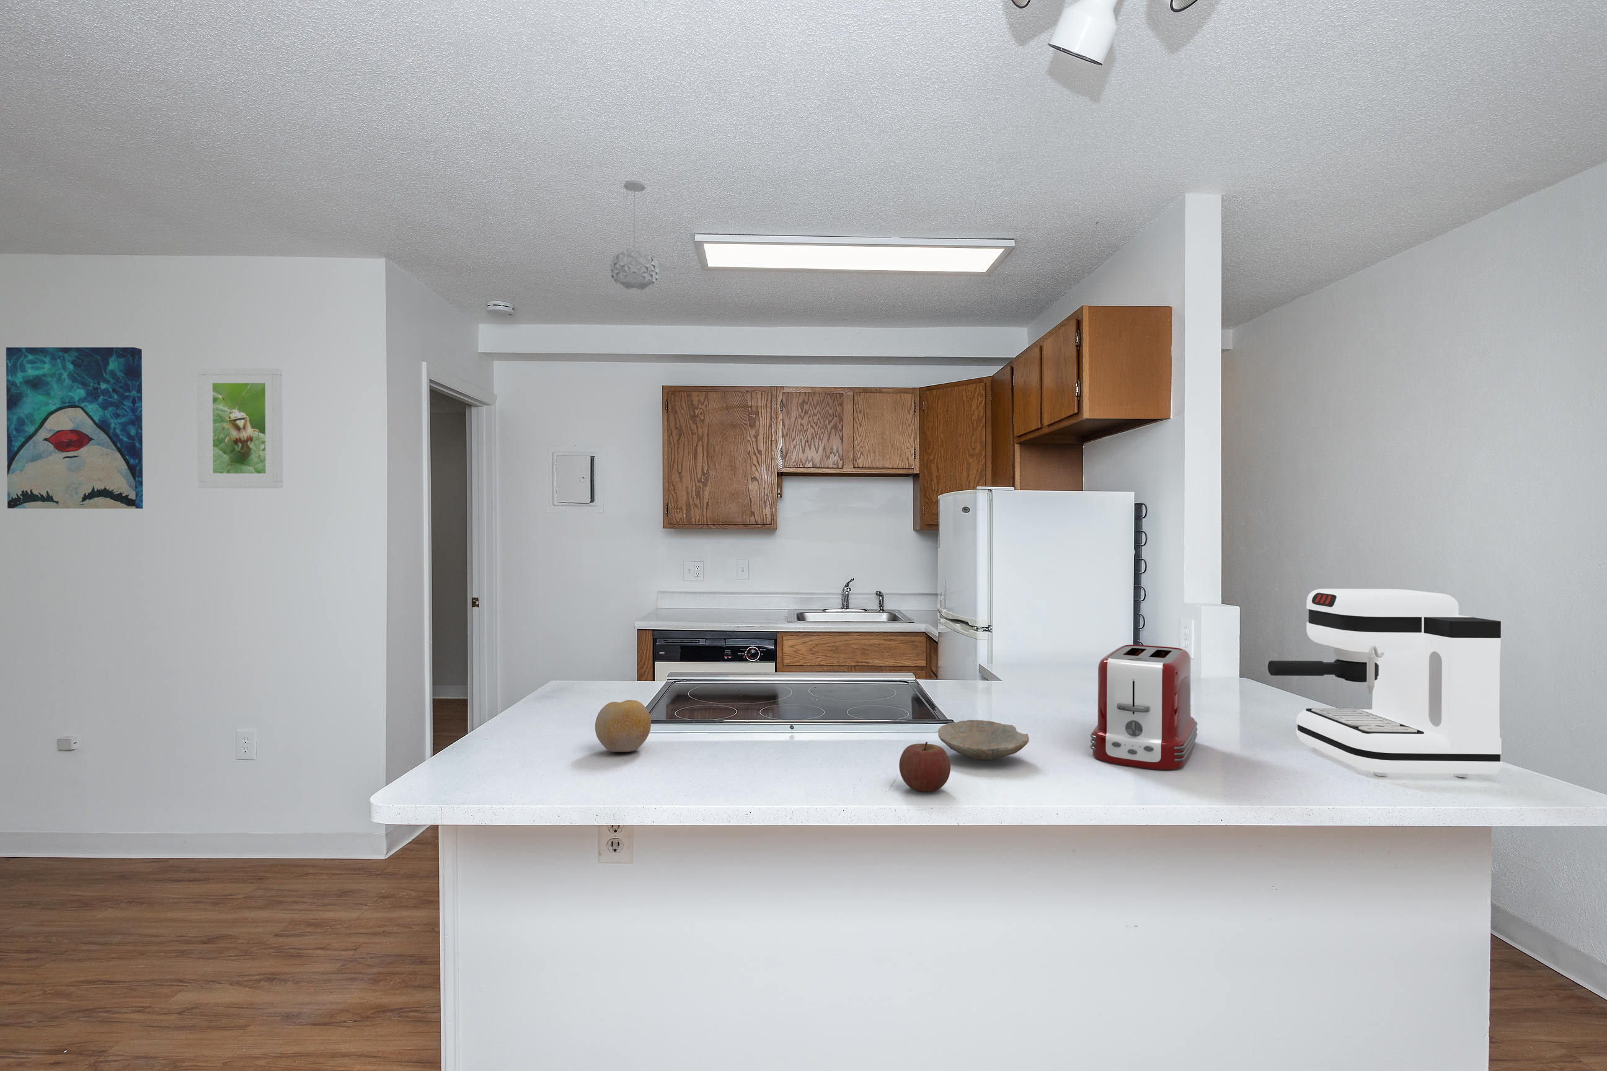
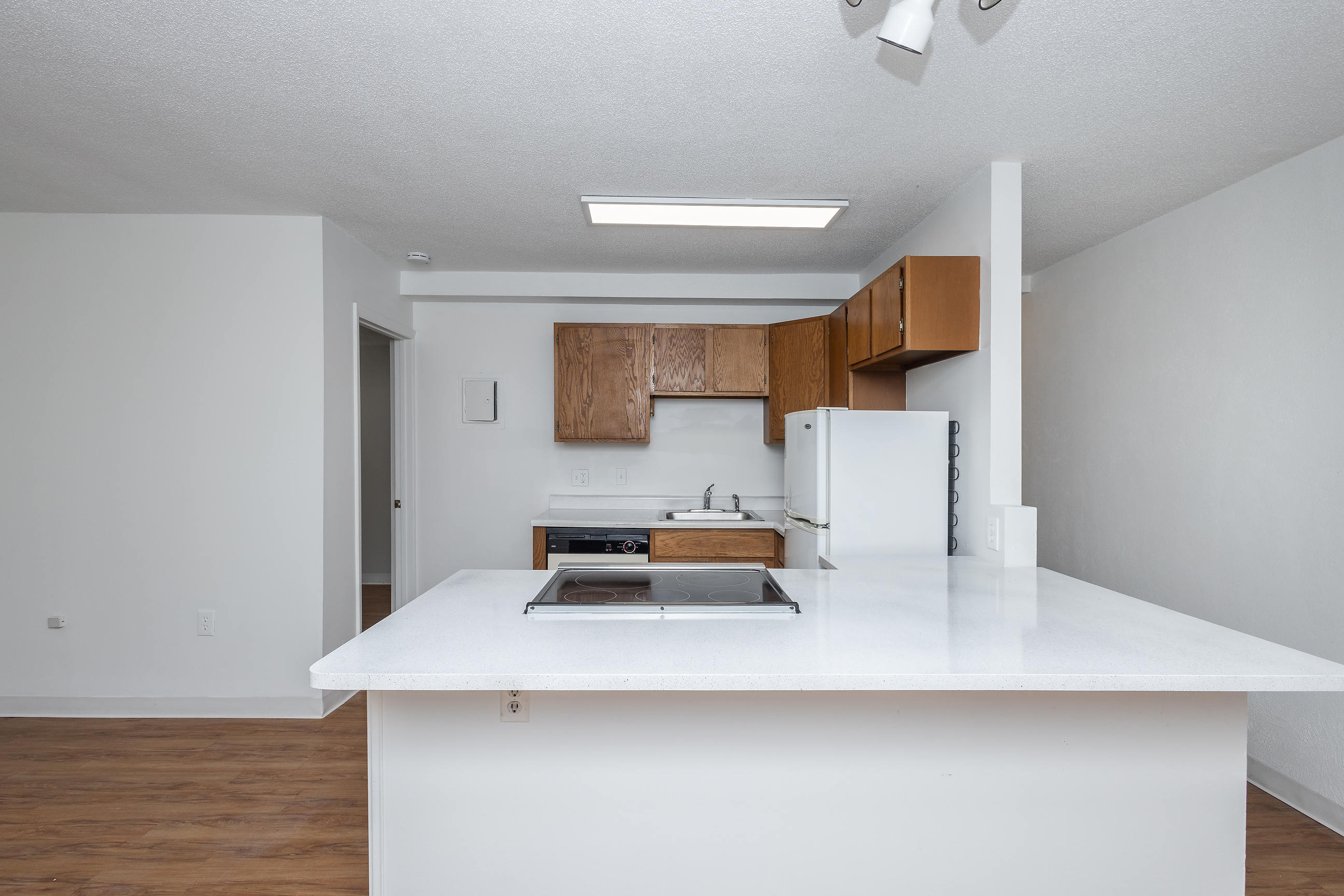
- apple [898,741,951,794]
- pendant light [610,179,660,290]
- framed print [196,367,283,489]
- bowl [937,720,1029,761]
- toaster [1090,644,1198,771]
- wall art [6,347,143,509]
- coffee maker [1267,588,1502,778]
- fruit [594,699,652,752]
